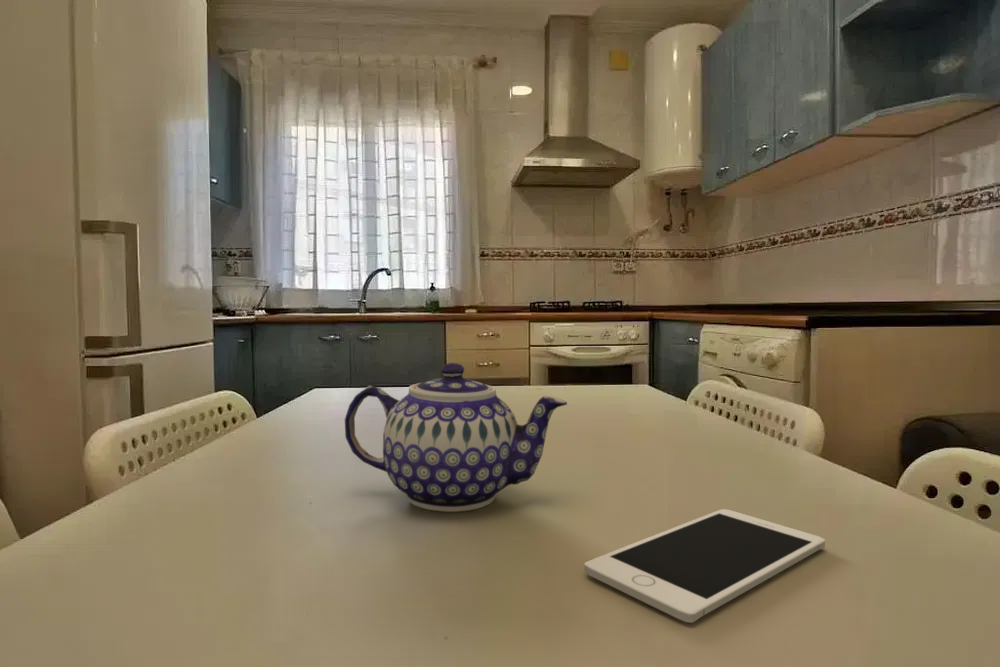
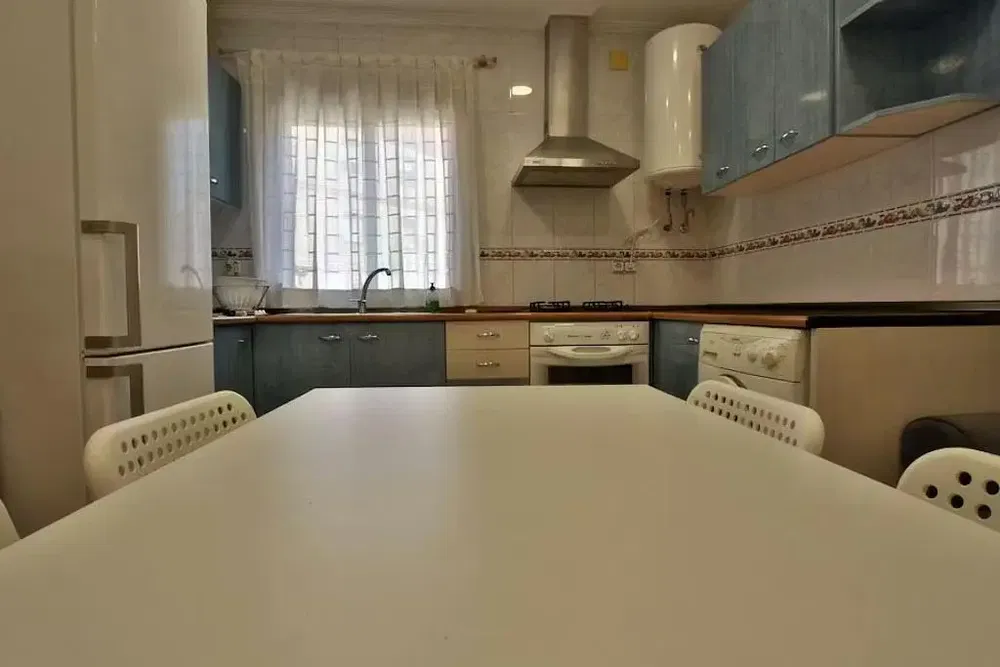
- cell phone [584,508,826,624]
- teapot [344,362,568,513]
